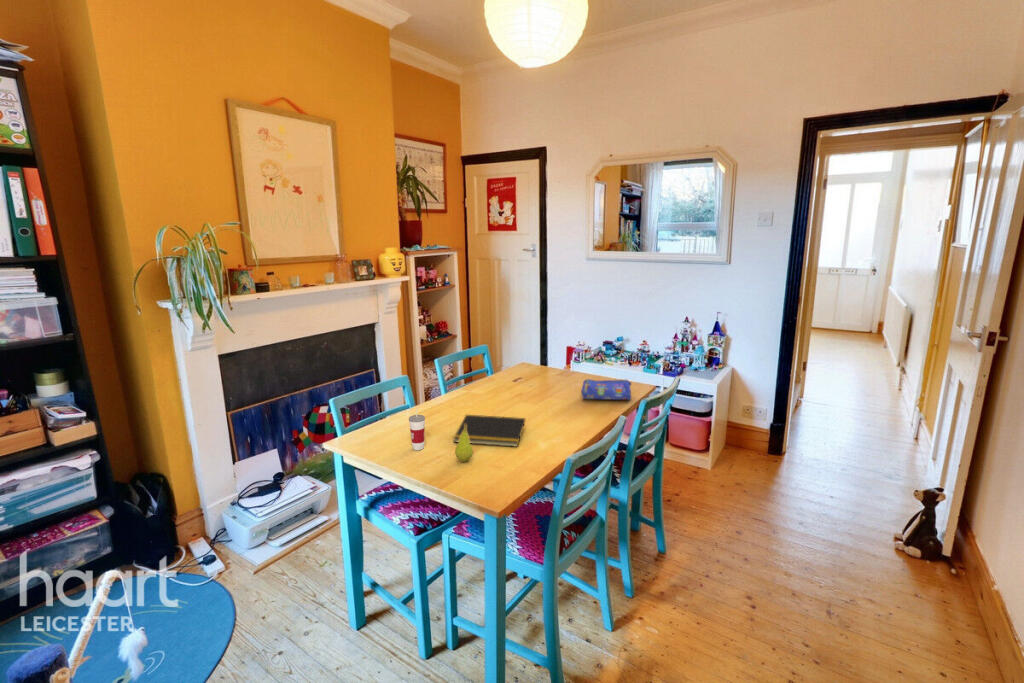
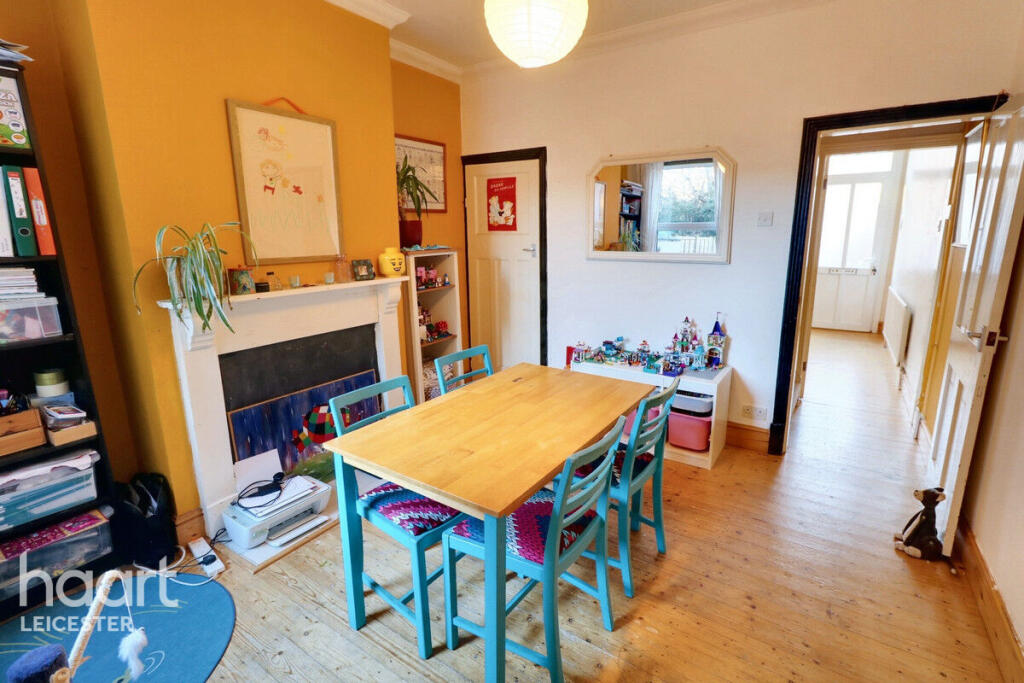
- notepad [452,414,526,448]
- fruit [454,424,474,463]
- pencil case [580,378,632,401]
- cup [408,406,426,451]
